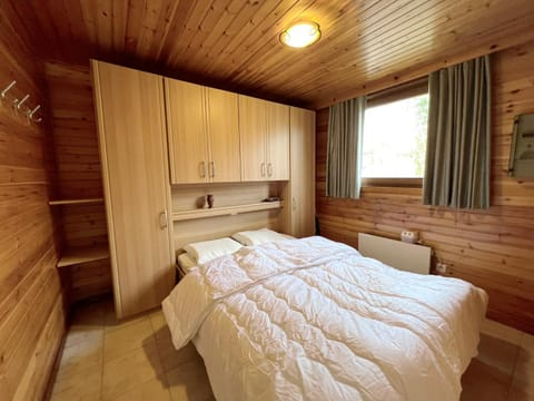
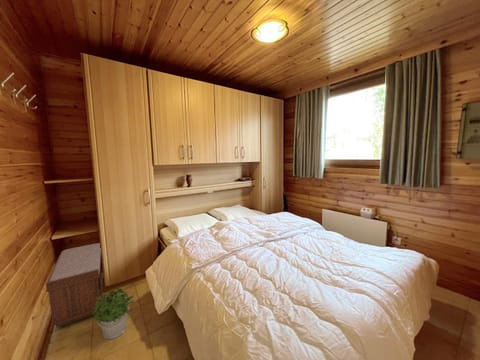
+ potted plant [92,285,135,340]
+ bench [45,242,104,329]
